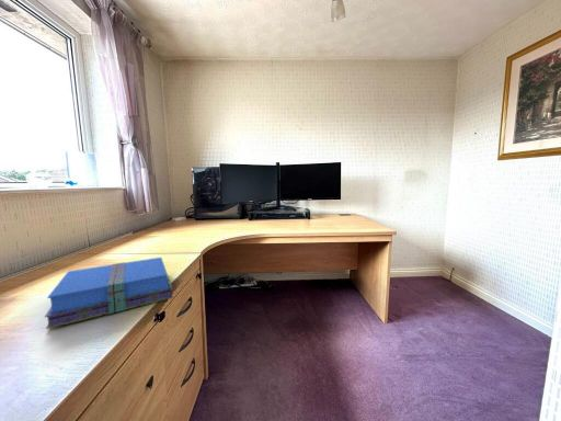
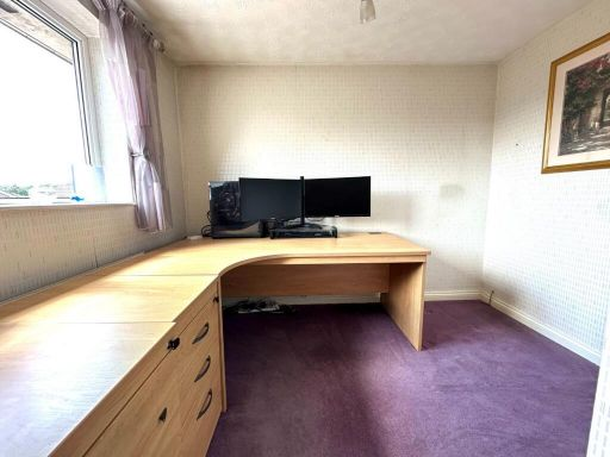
- books [44,257,174,330]
